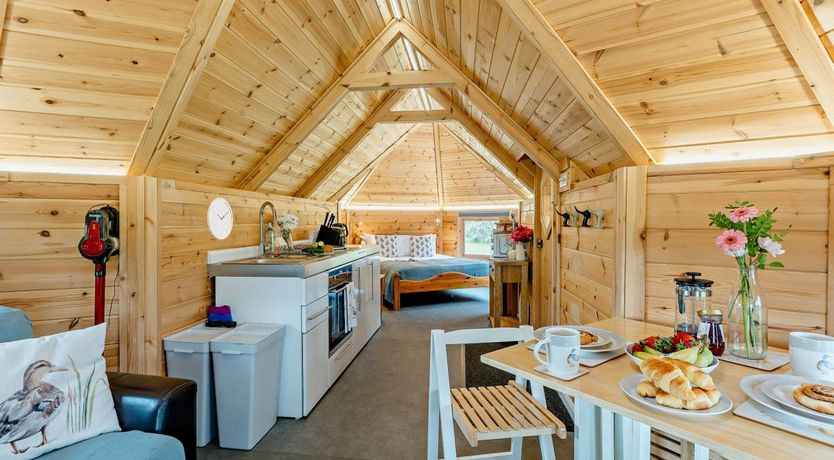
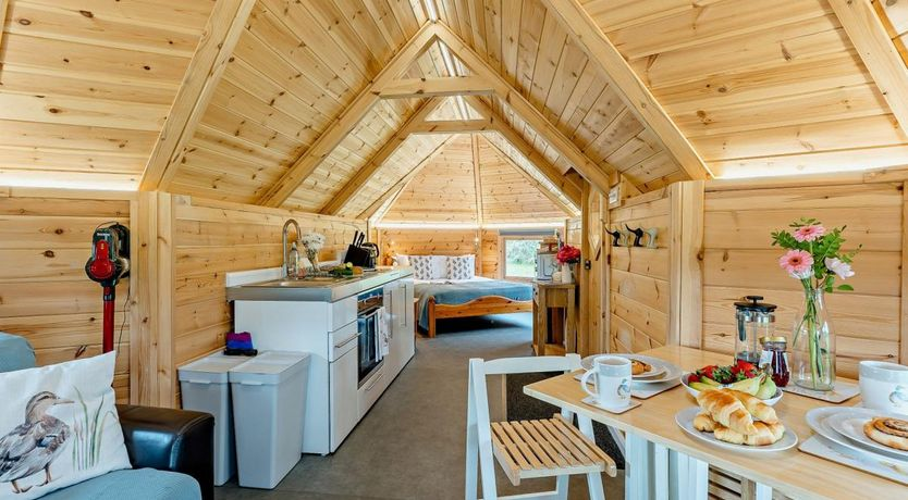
- wall clock [206,197,234,241]
